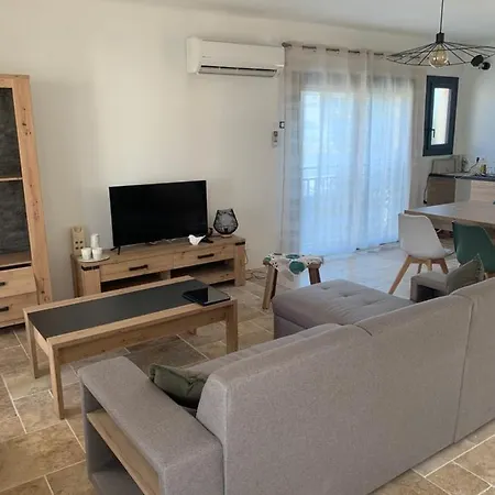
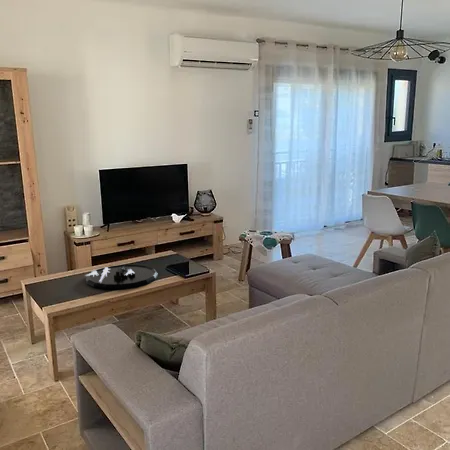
+ decorative tray [84,264,159,290]
